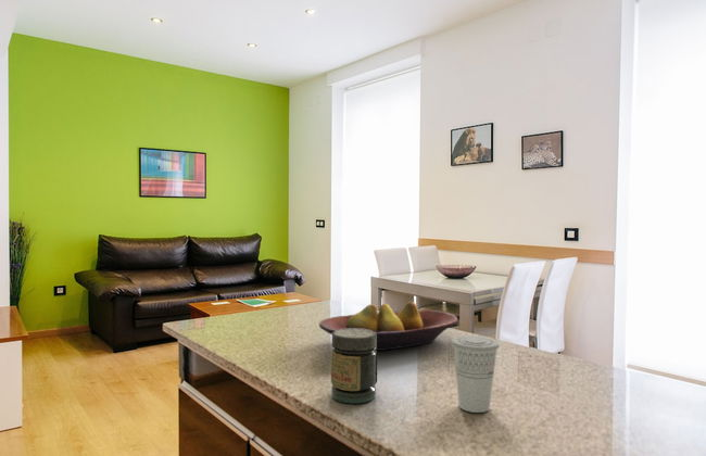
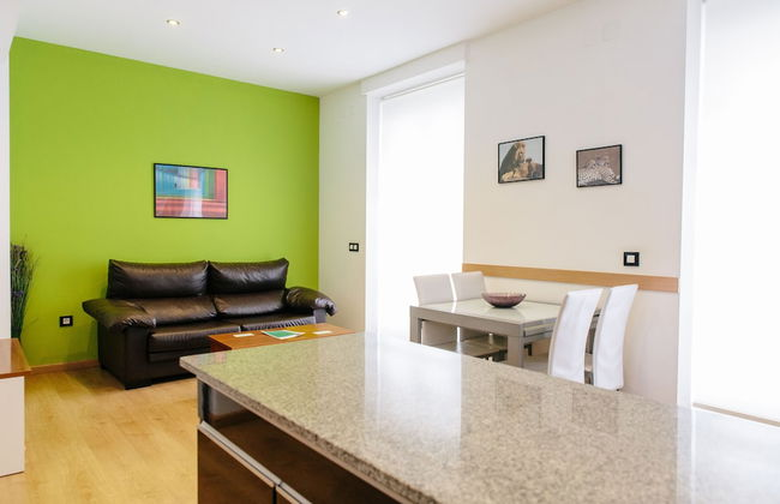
- jar [330,329,378,405]
- fruit bowl [318,301,459,352]
- cup [450,335,501,414]
